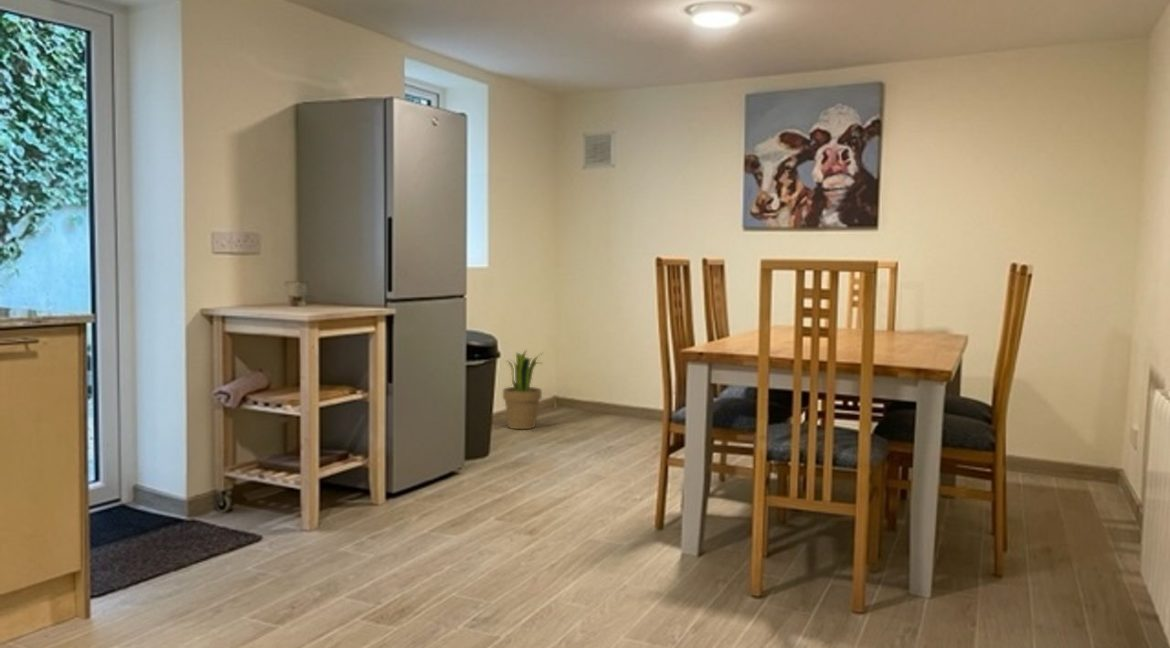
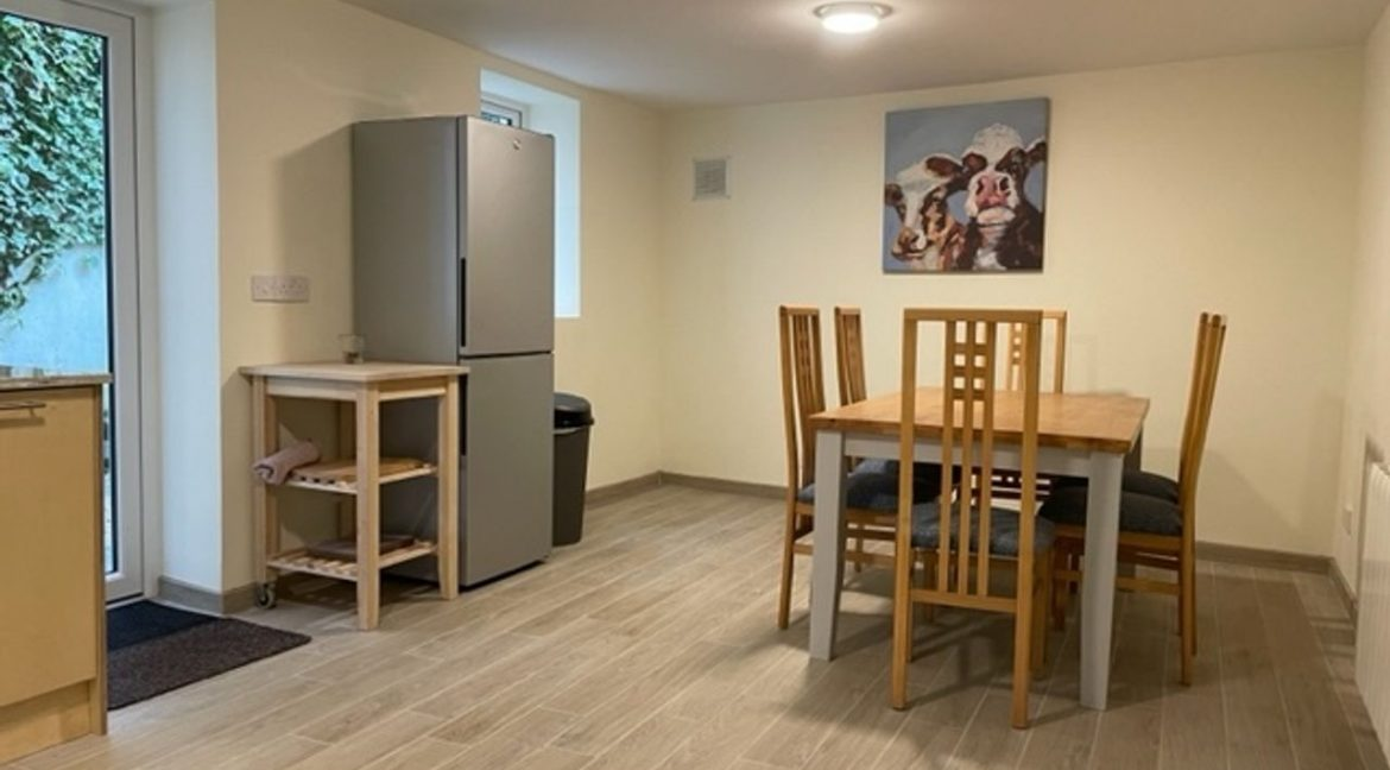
- potted plant [502,349,545,430]
